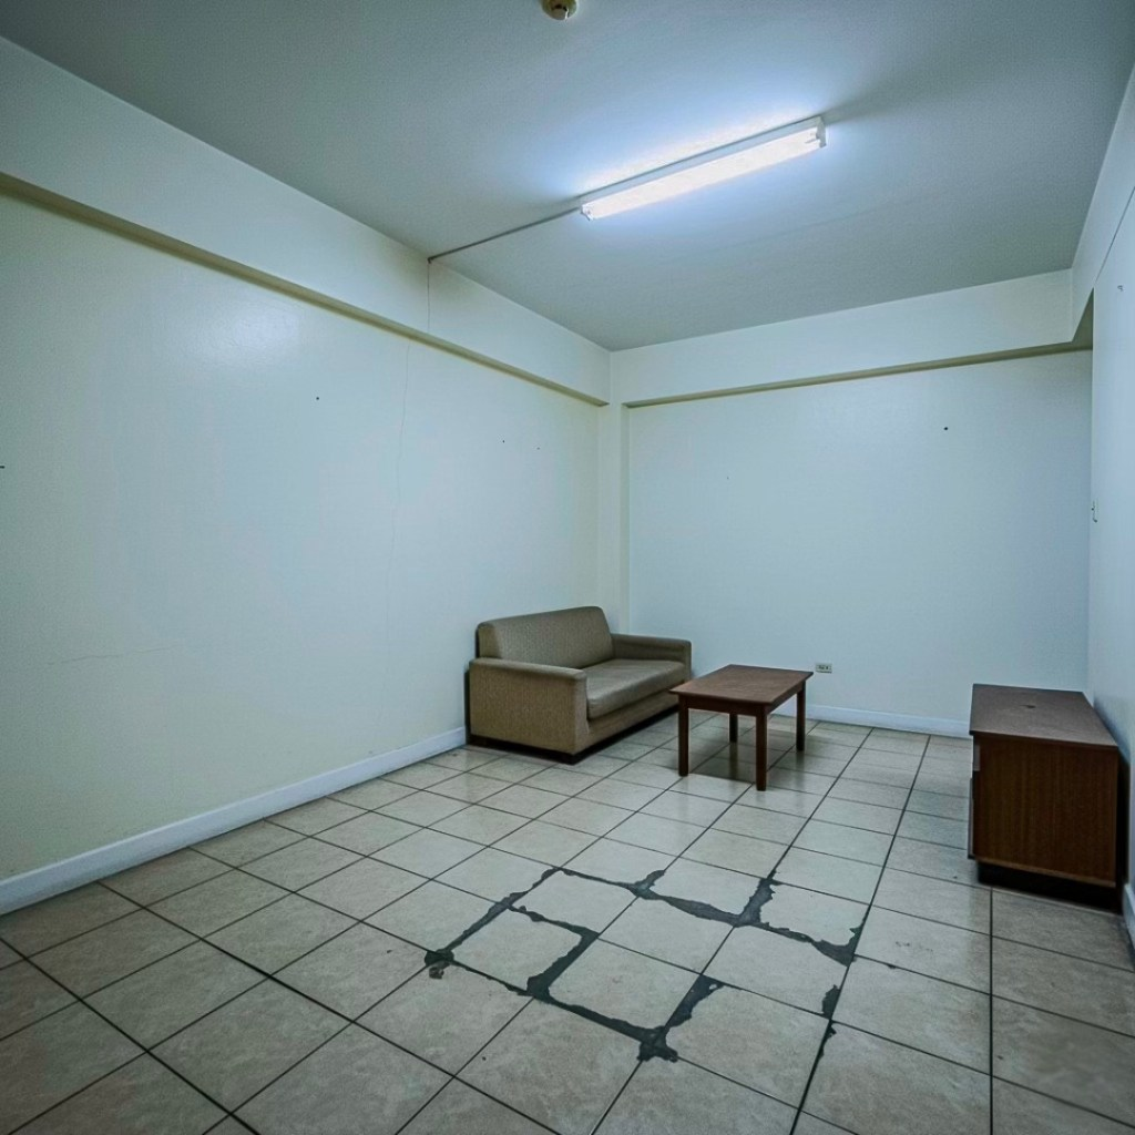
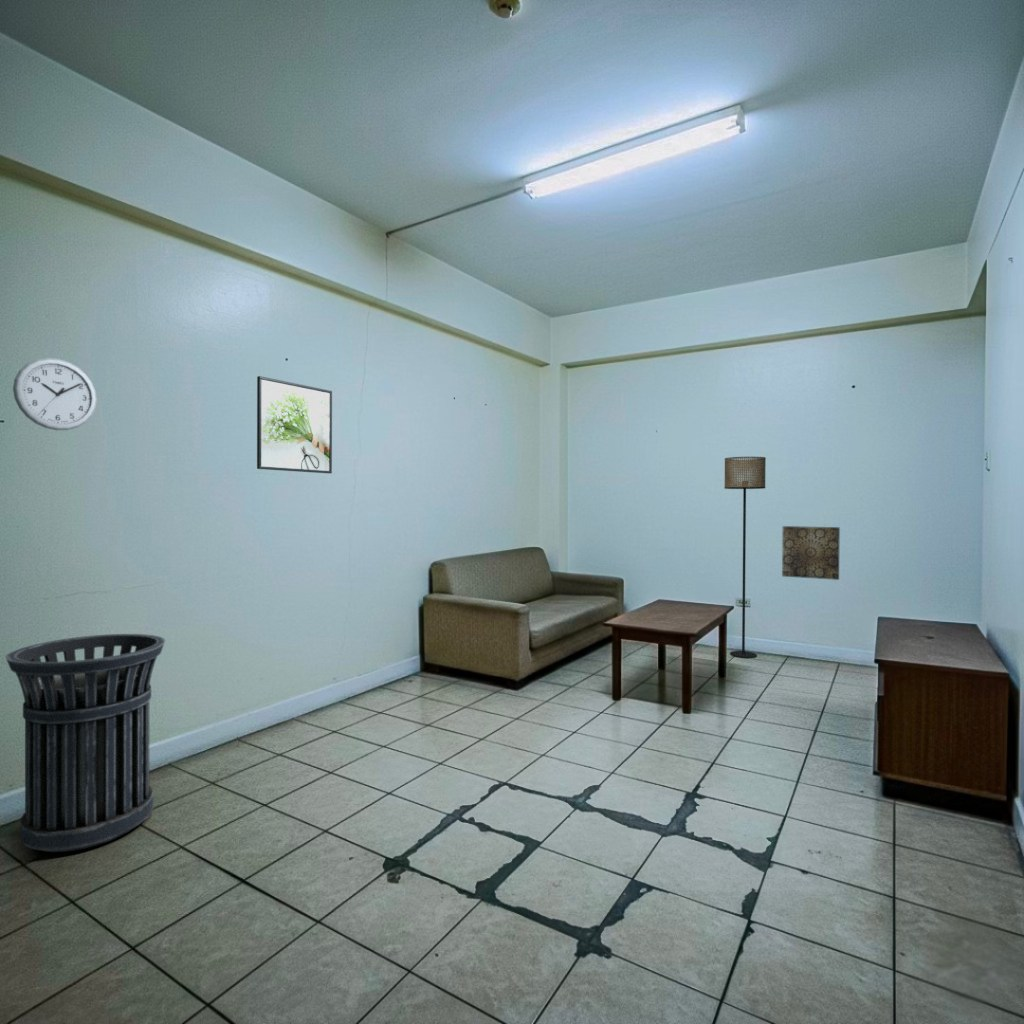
+ wall clock [12,357,98,431]
+ trash can [5,633,166,853]
+ wall art [781,525,841,581]
+ floor lamp [723,456,767,659]
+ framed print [256,375,333,474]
